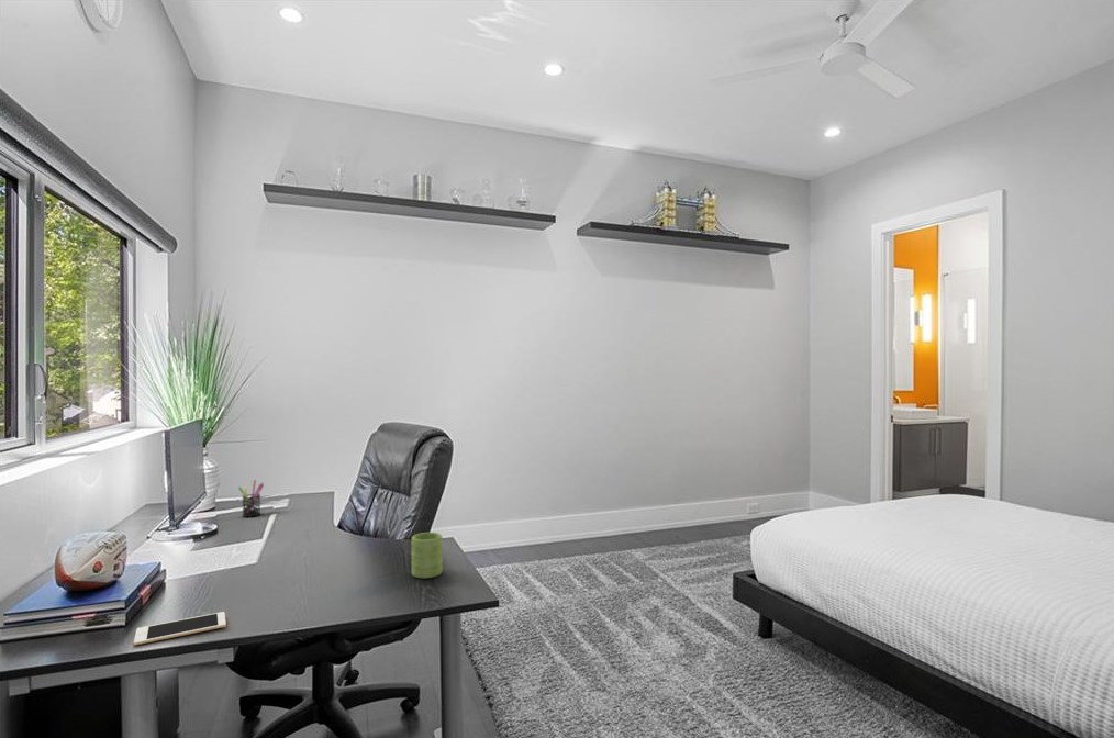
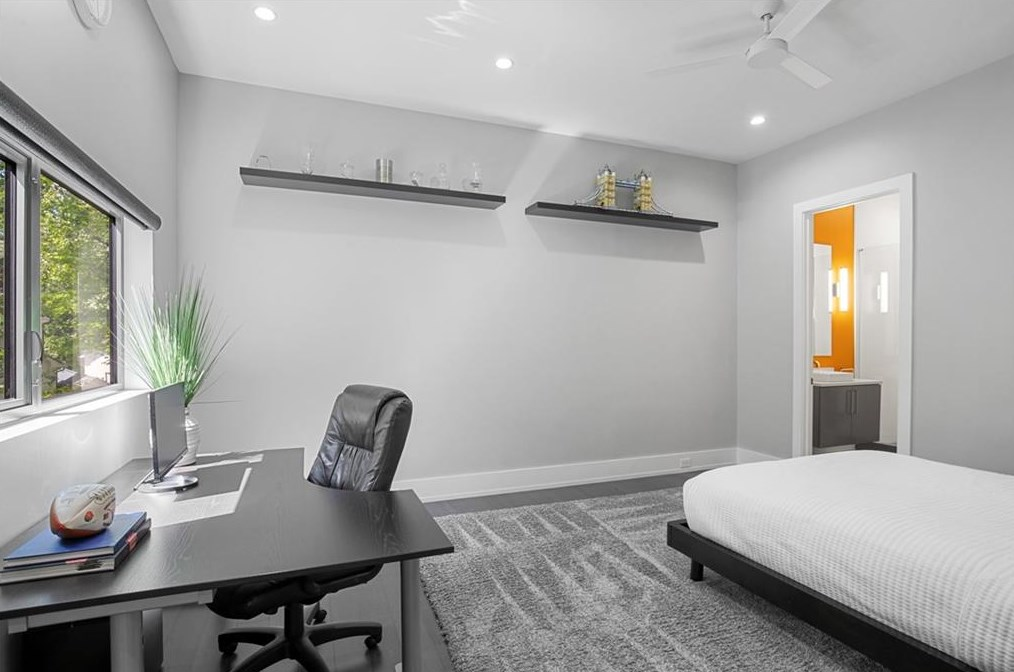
- cell phone [133,611,227,646]
- mug [410,532,444,579]
- pen holder [237,479,265,518]
